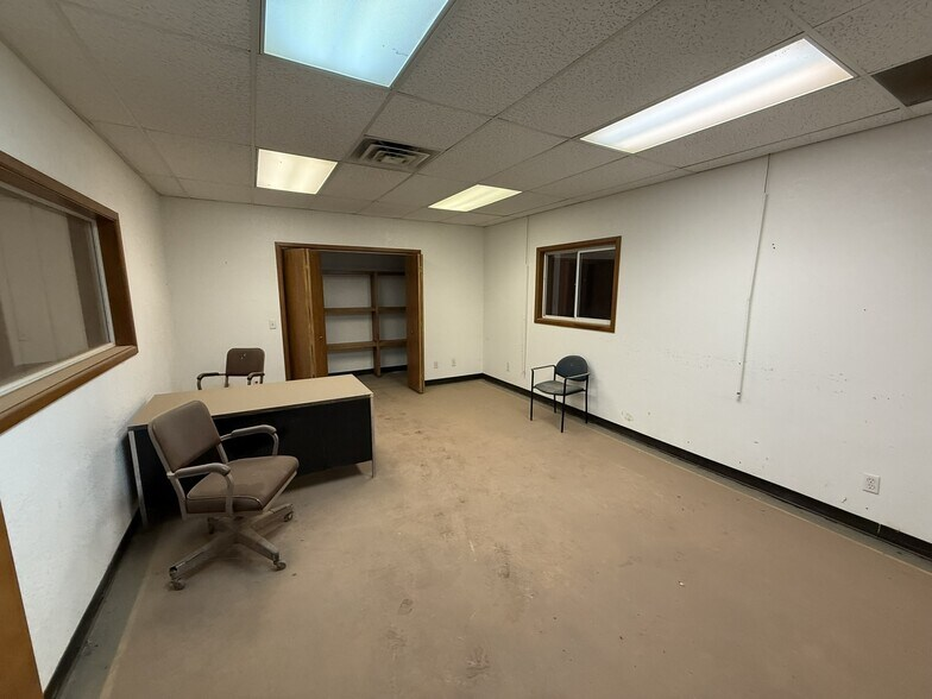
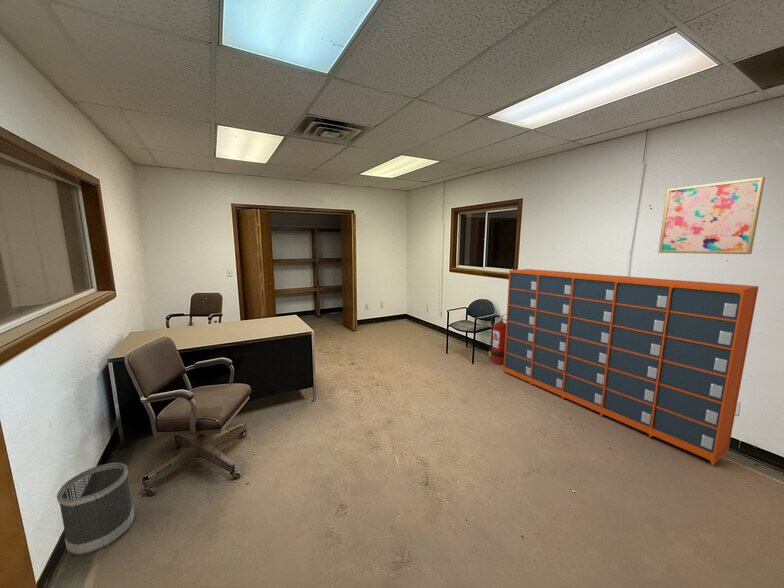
+ wastebasket [56,462,135,556]
+ storage cabinet [502,268,760,466]
+ fire extinguisher [488,313,507,365]
+ wall art [657,176,766,255]
